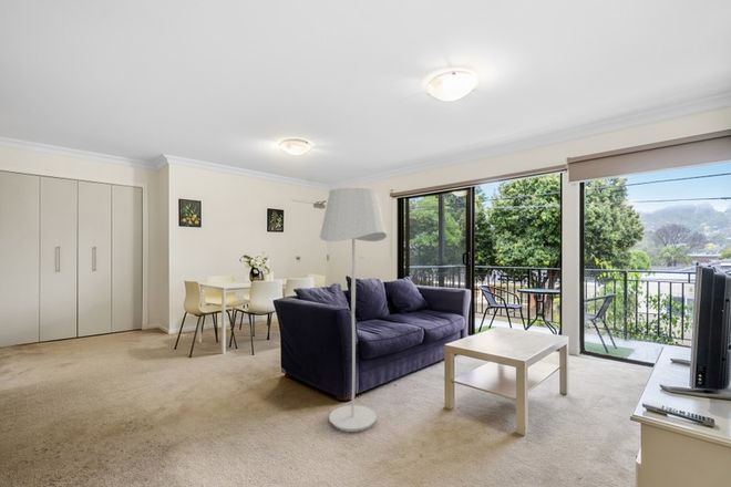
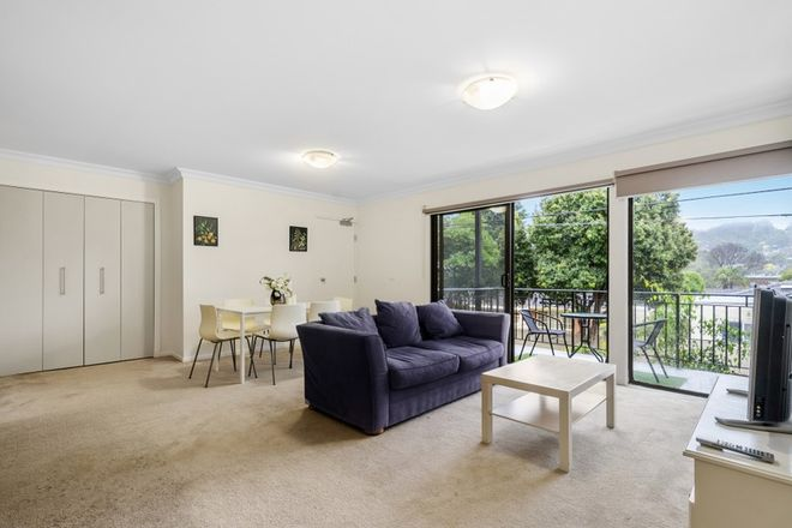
- floor lamp [319,187,388,433]
